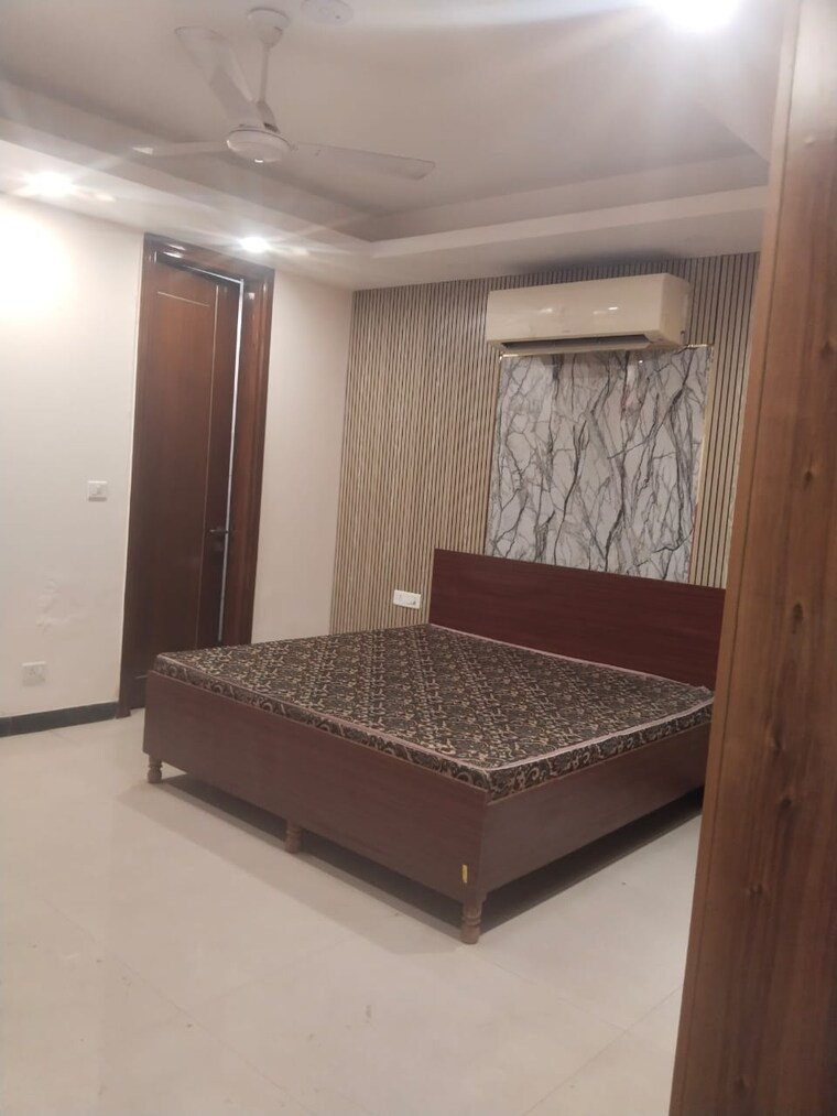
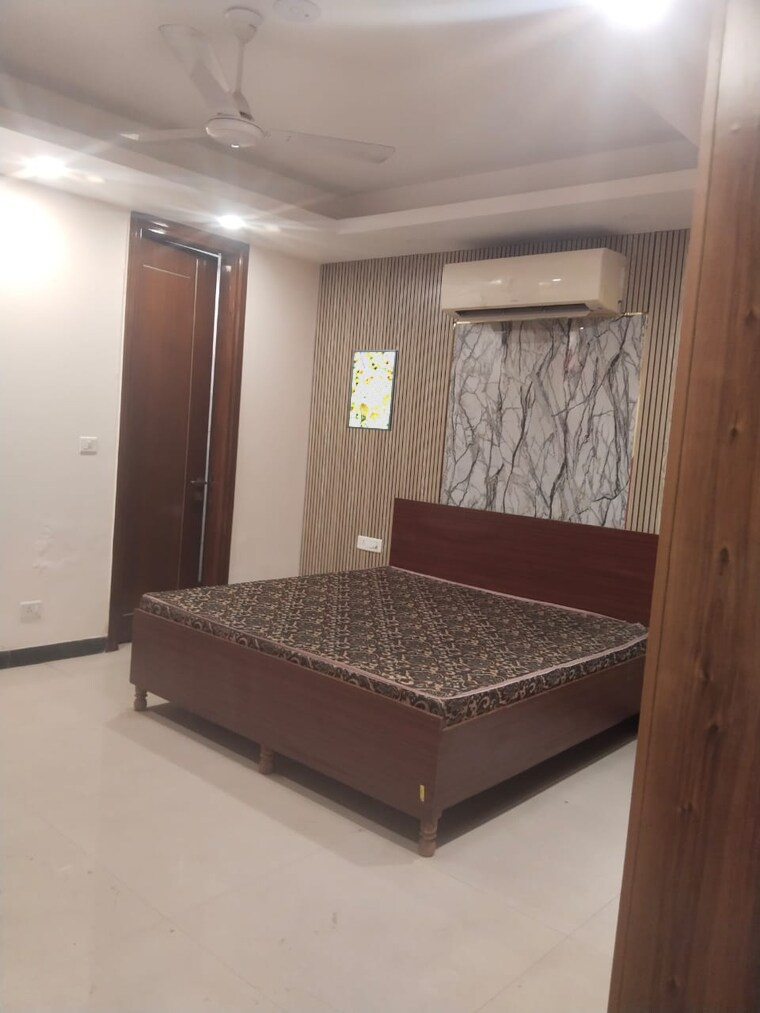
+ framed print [346,349,399,432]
